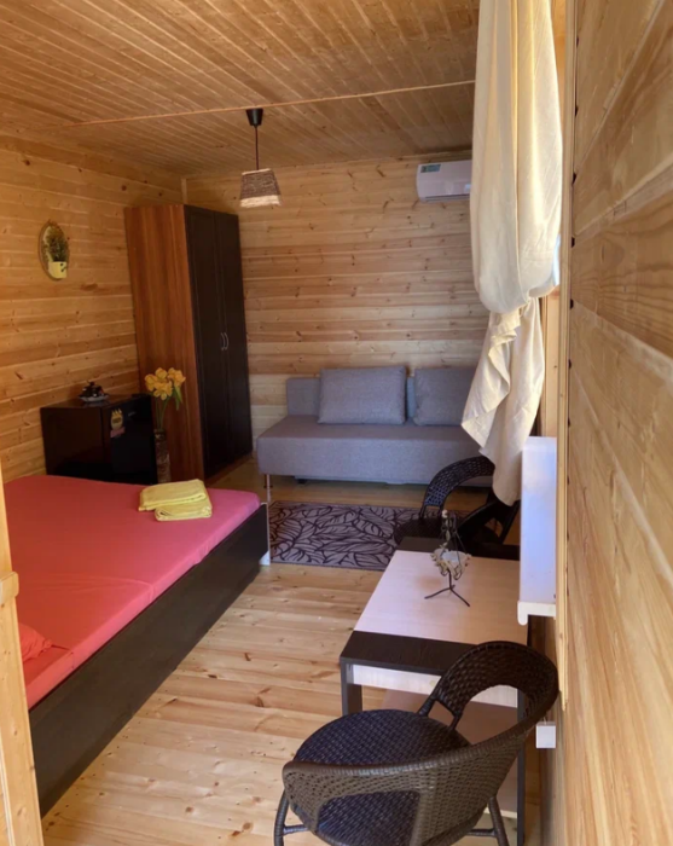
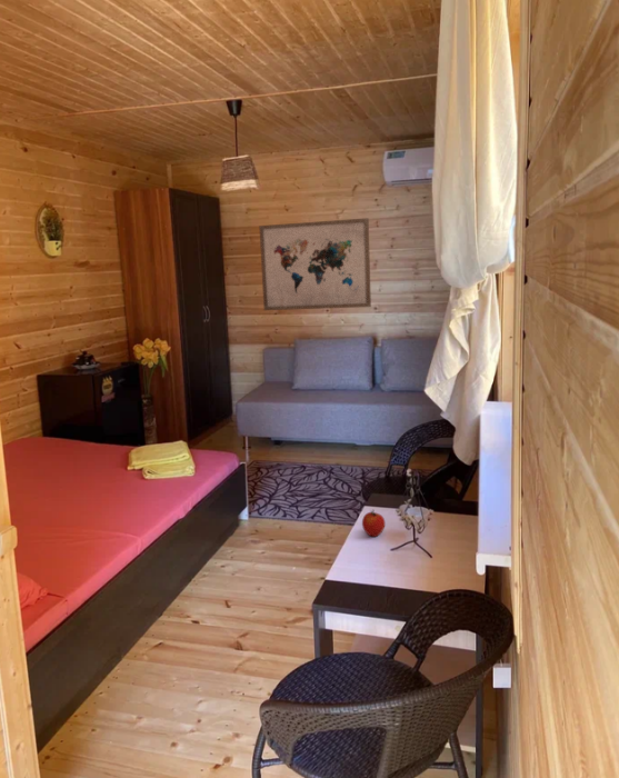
+ wall art [258,217,372,311]
+ apple [361,508,387,538]
